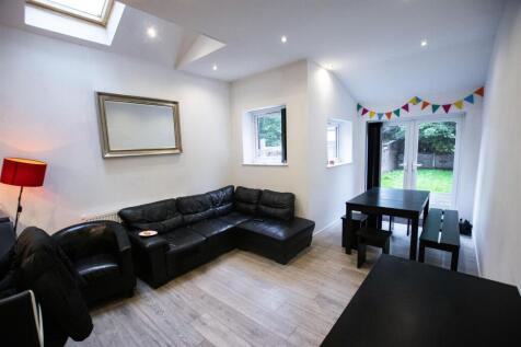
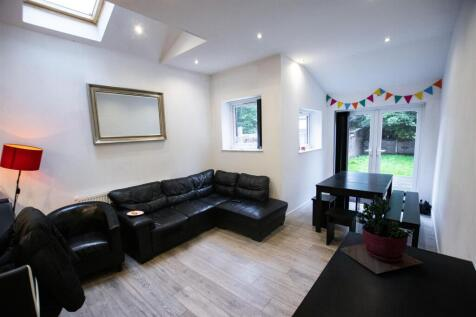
+ succulent plant [339,194,424,275]
